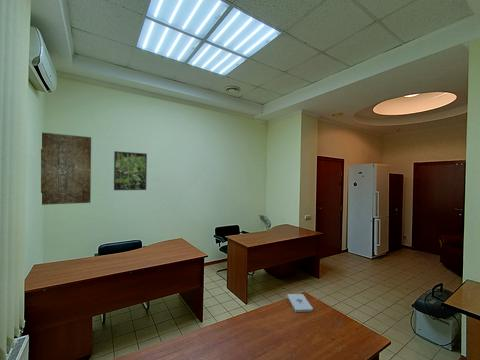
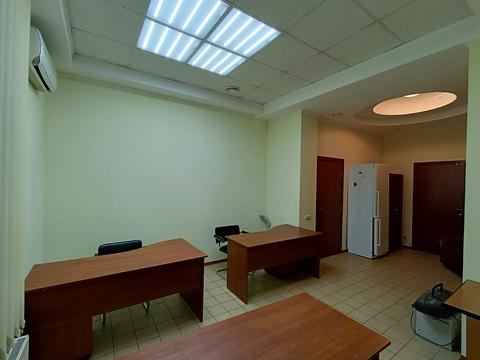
- notepad [286,293,314,313]
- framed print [113,150,148,191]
- wall art [40,131,92,206]
